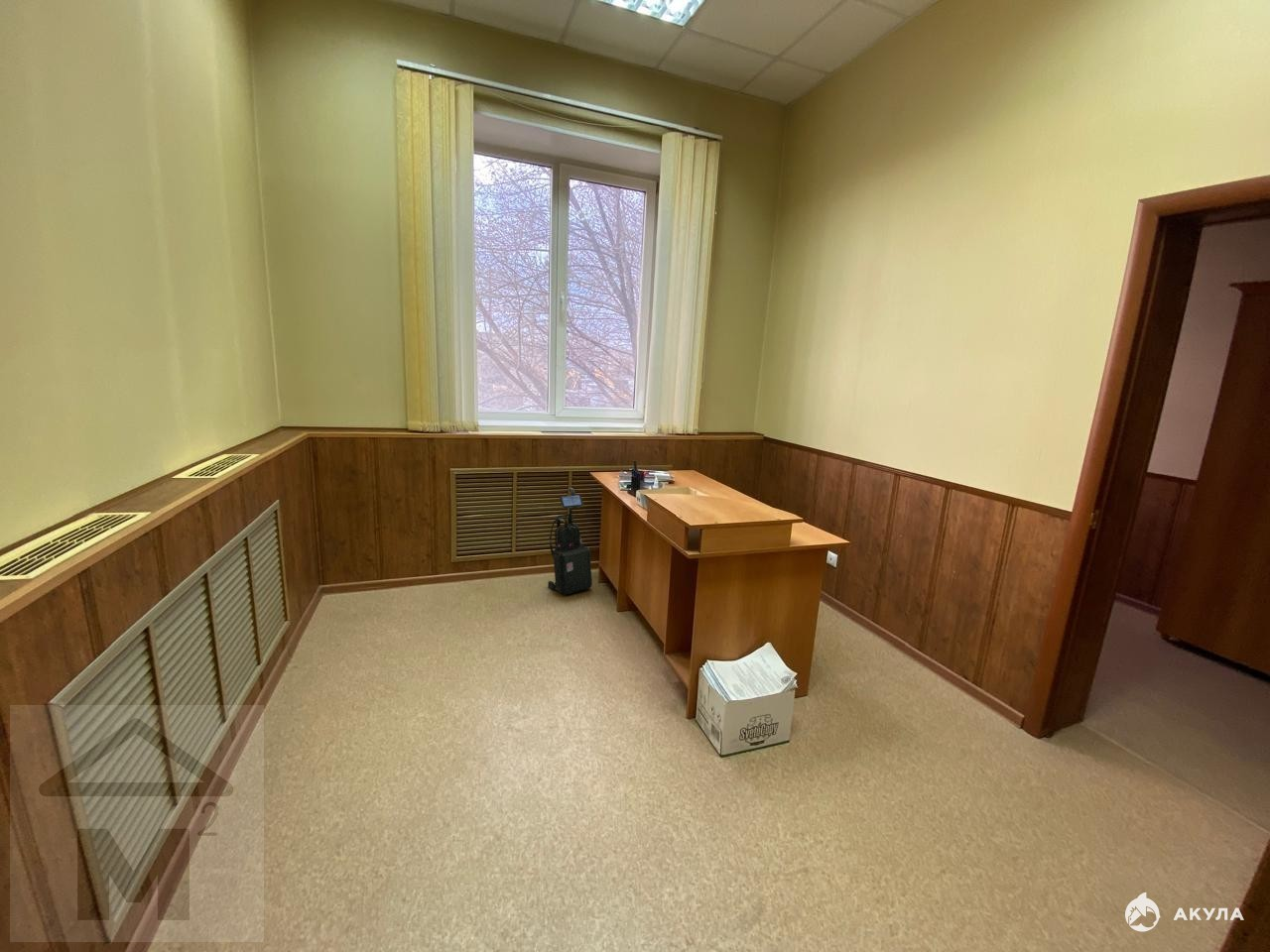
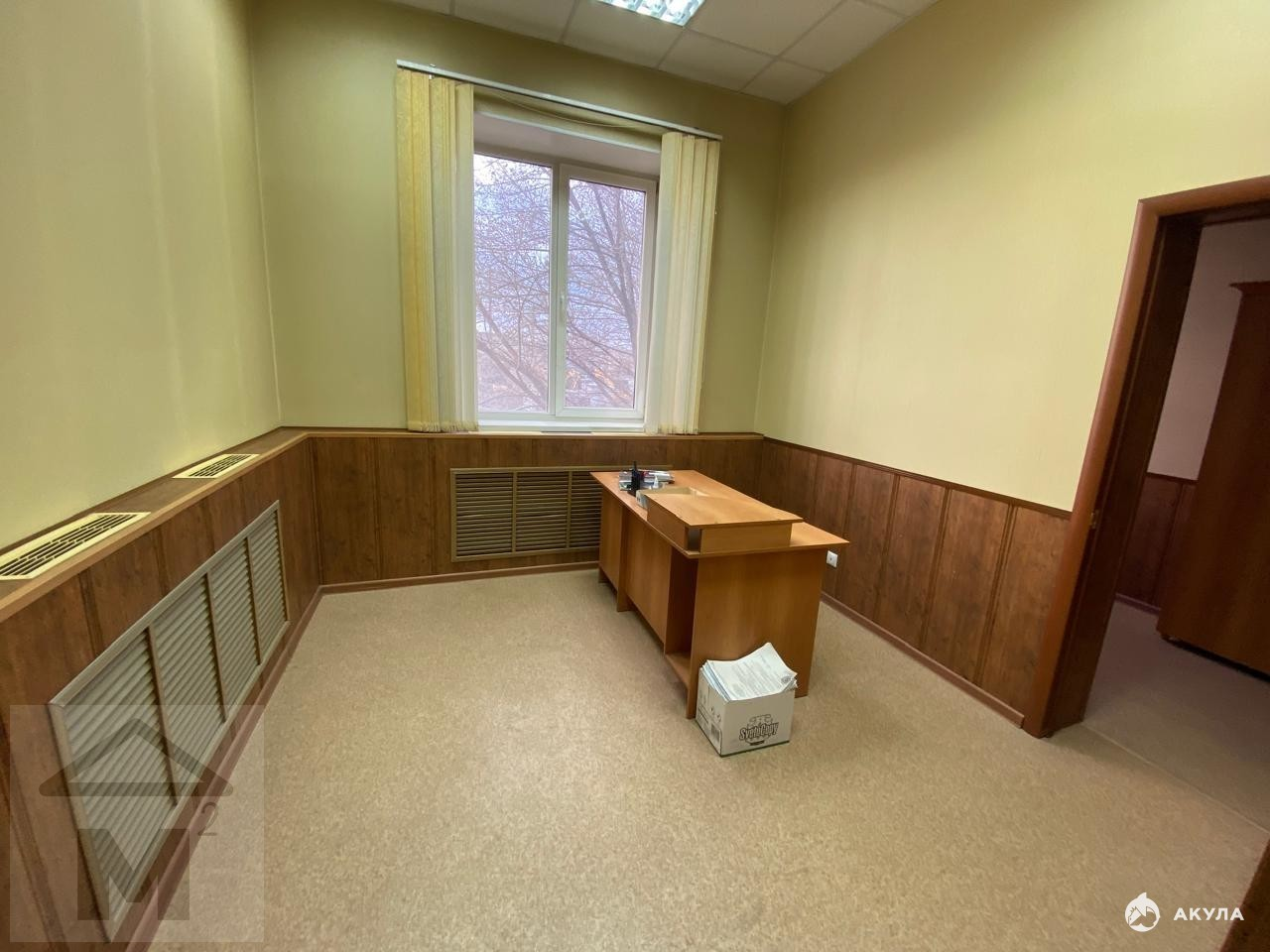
- vacuum cleaner [547,487,593,596]
